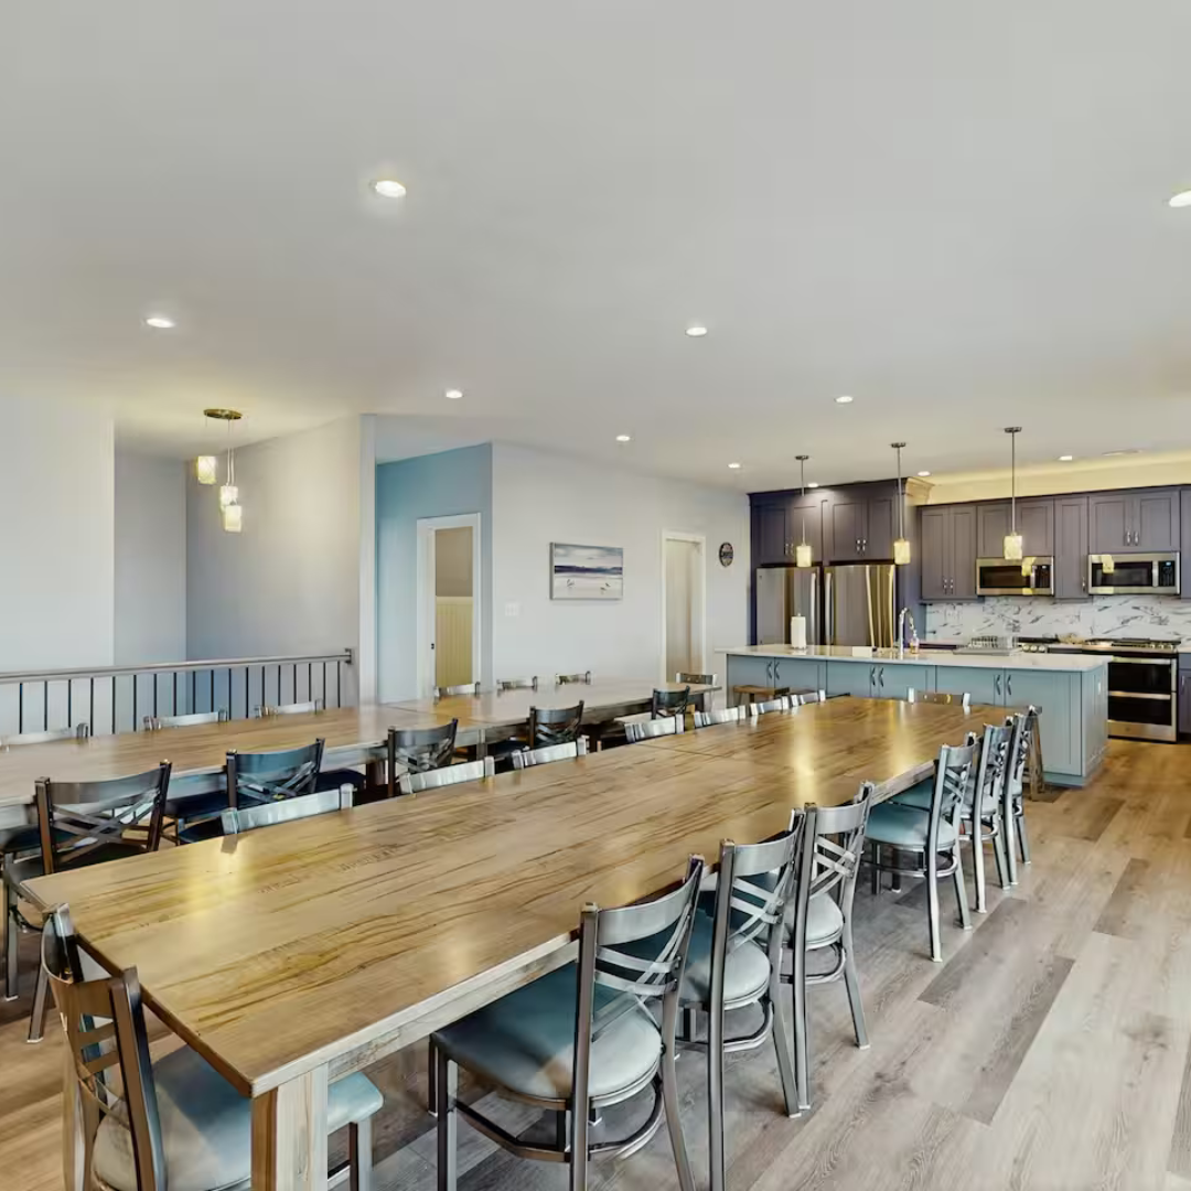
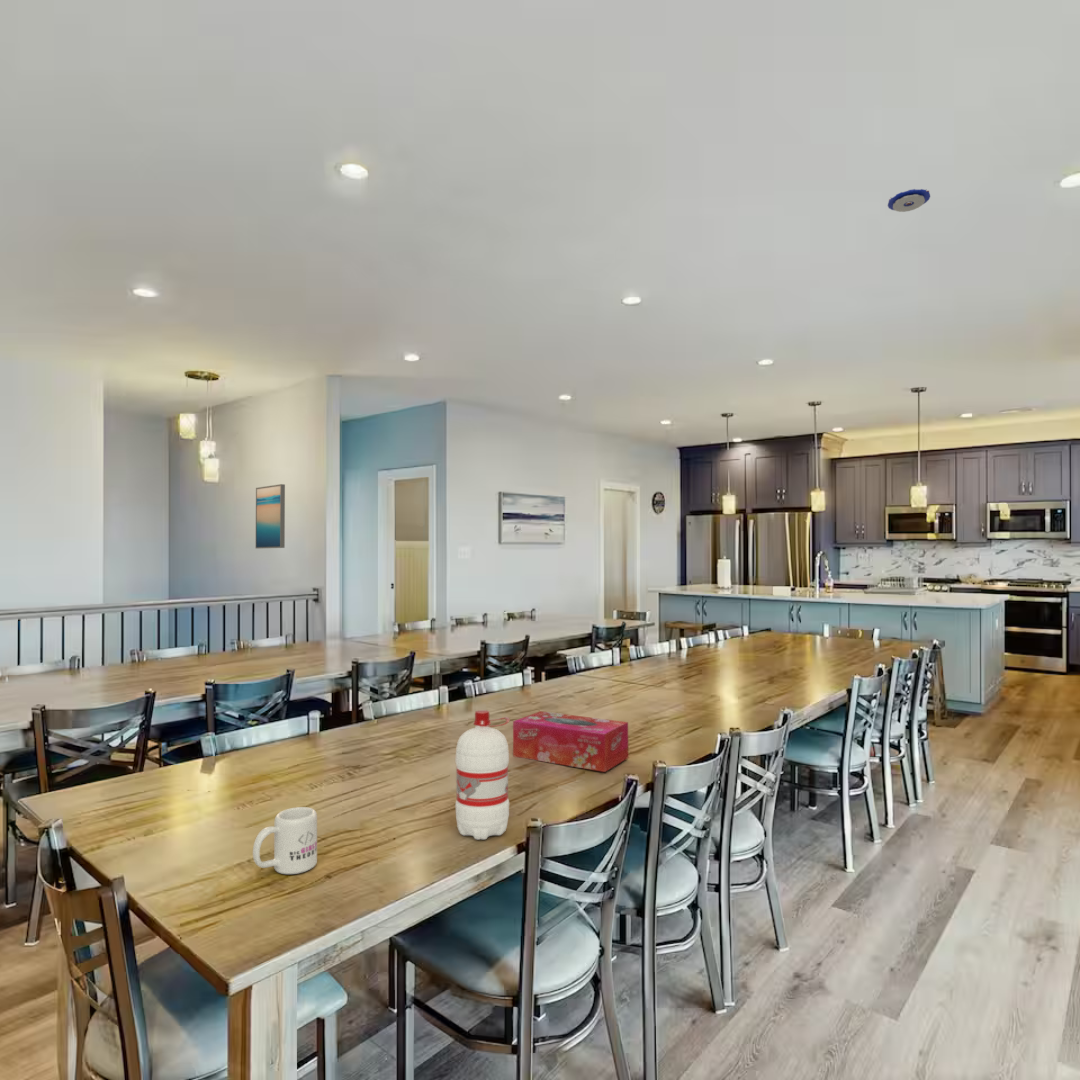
+ tissue box [512,710,629,773]
+ wall art [255,483,286,549]
+ water bottle [454,709,511,841]
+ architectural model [887,188,931,213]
+ mug [252,806,318,875]
